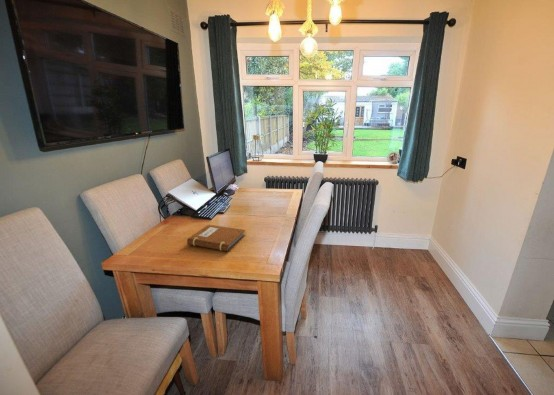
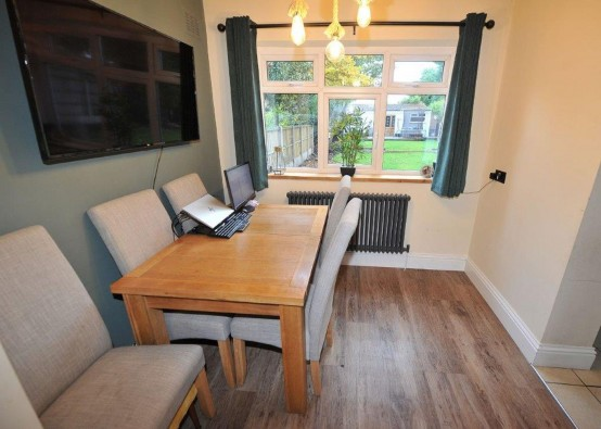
- notebook [186,224,246,252]
